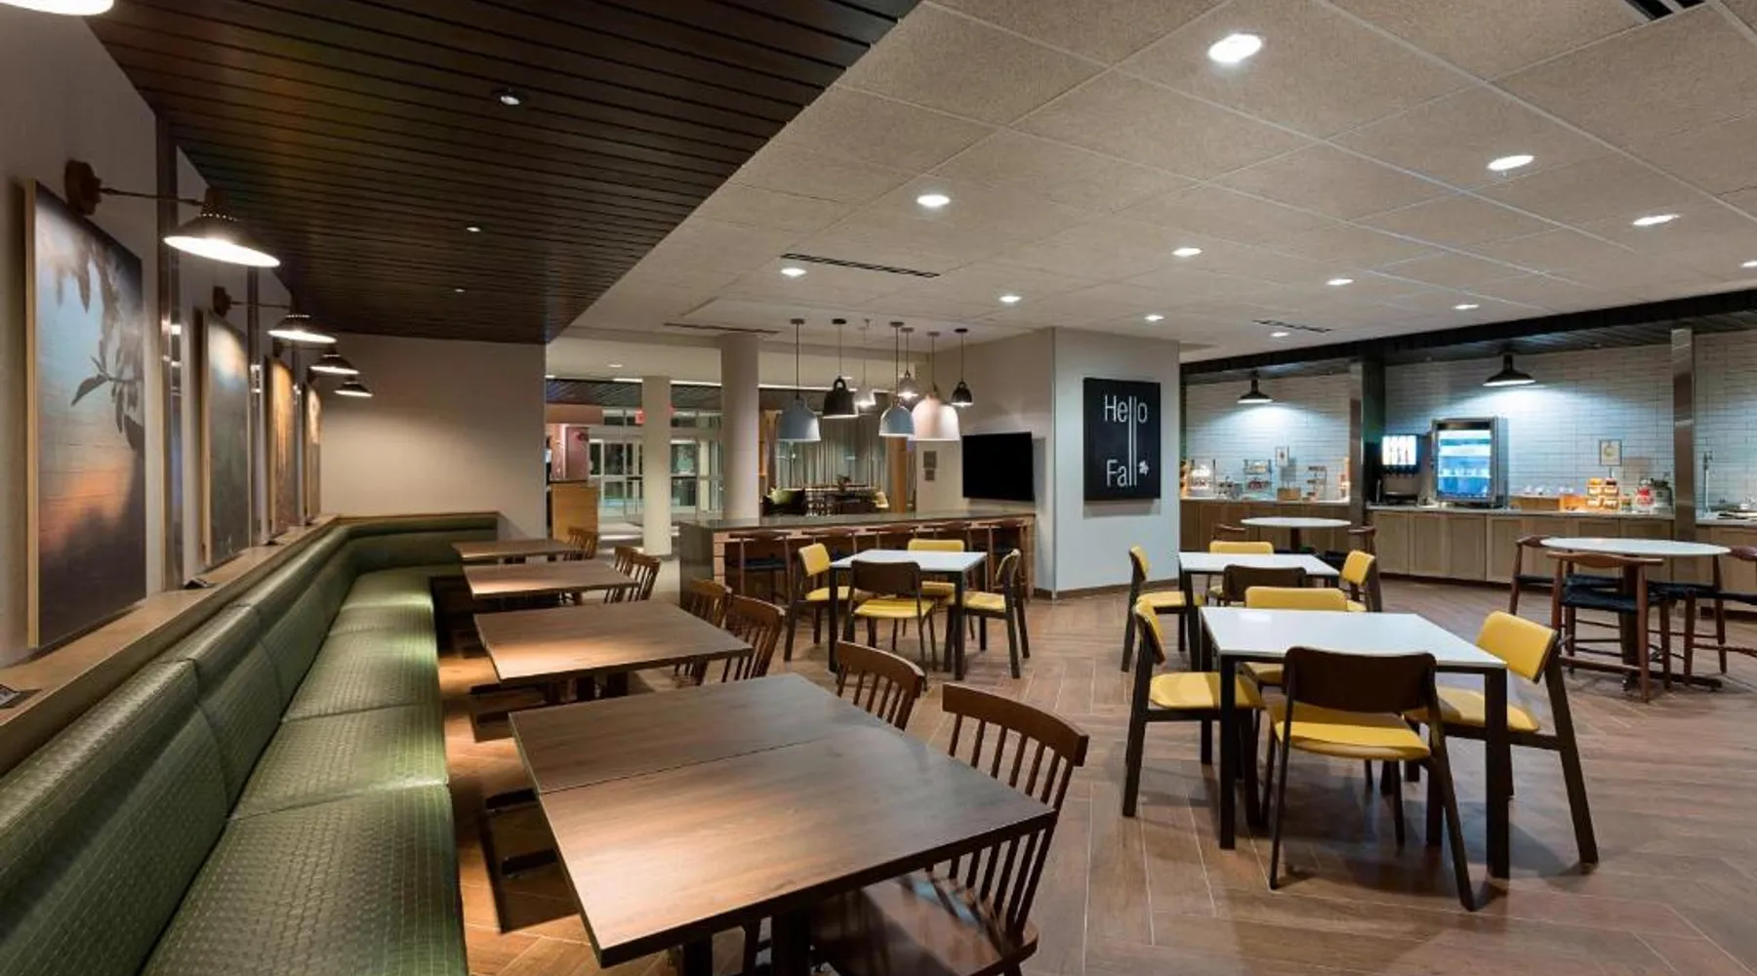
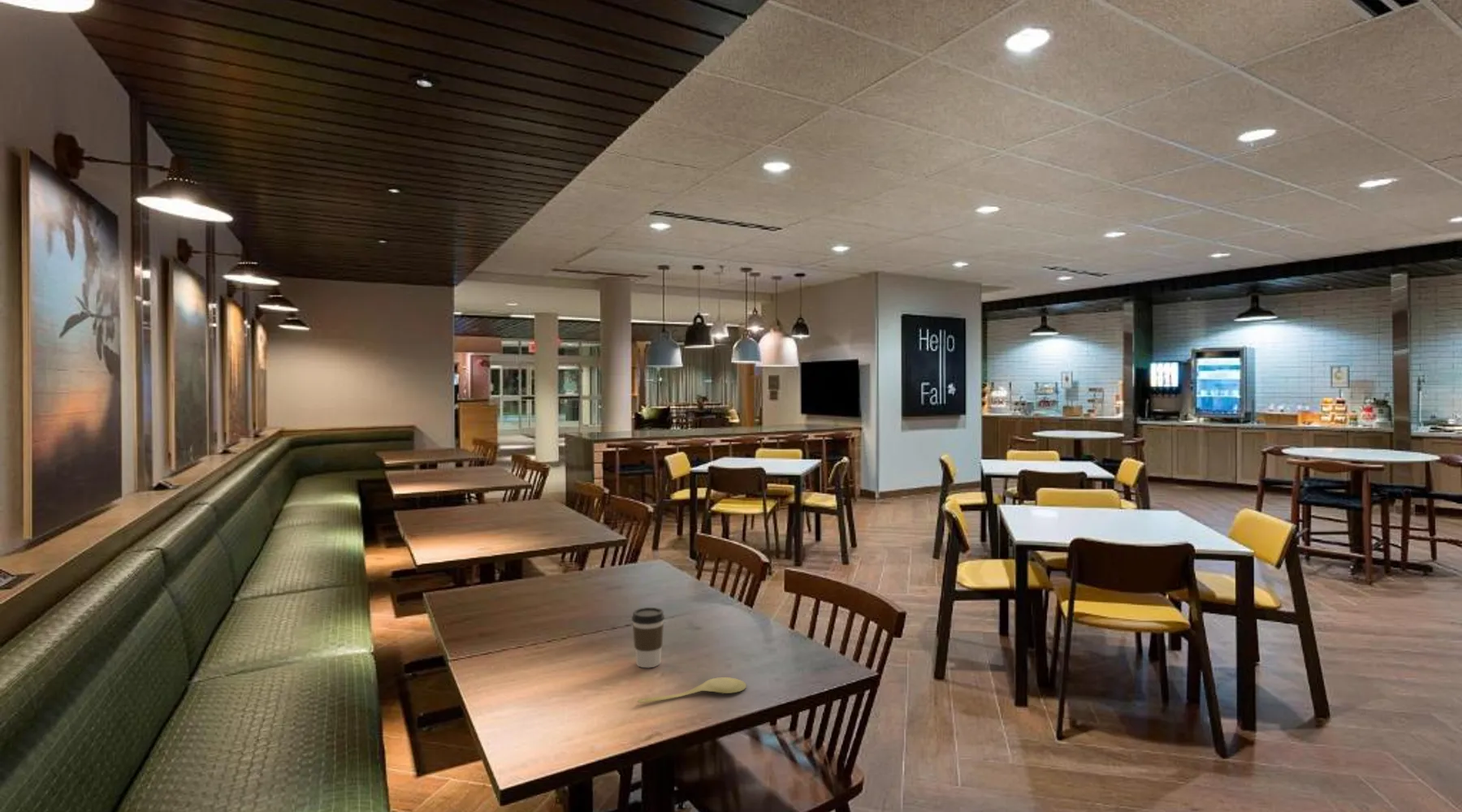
+ coffee cup [631,607,665,668]
+ spoon [637,676,747,704]
